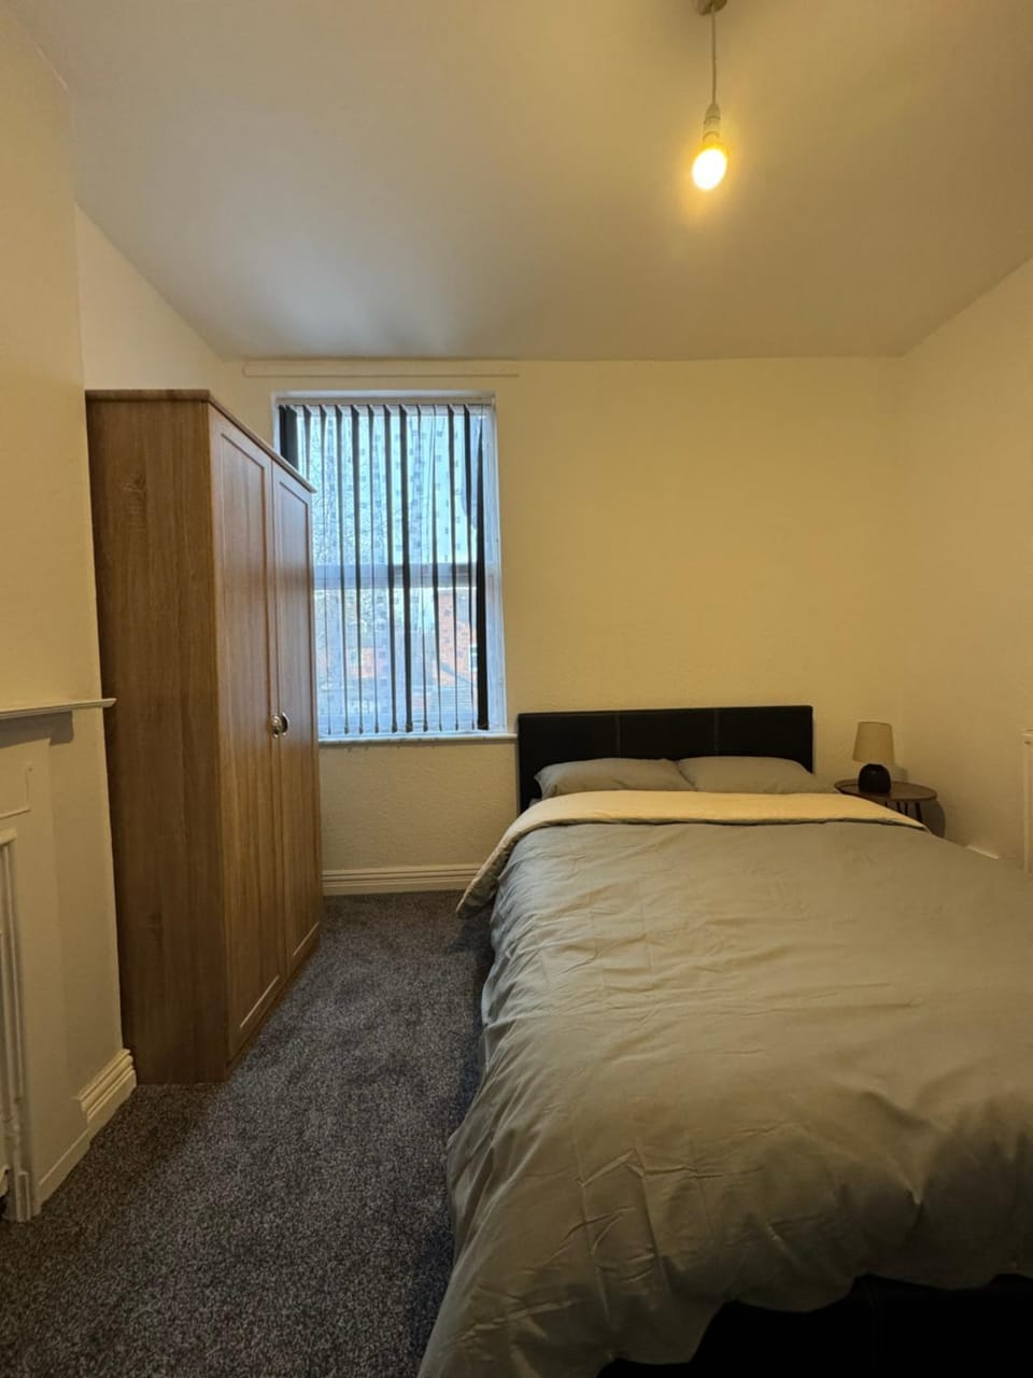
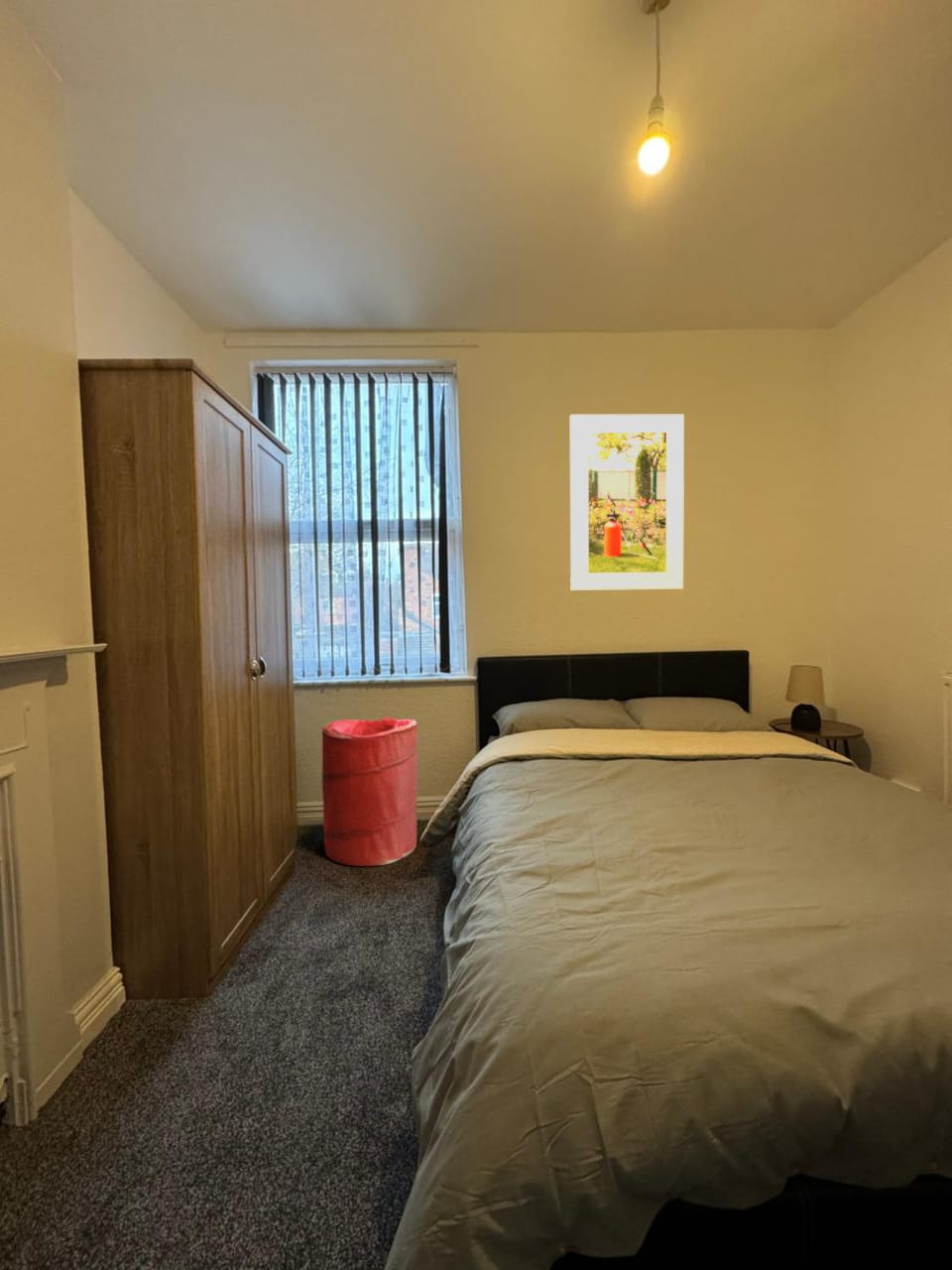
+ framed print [569,414,685,591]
+ laundry hamper [321,717,418,867]
